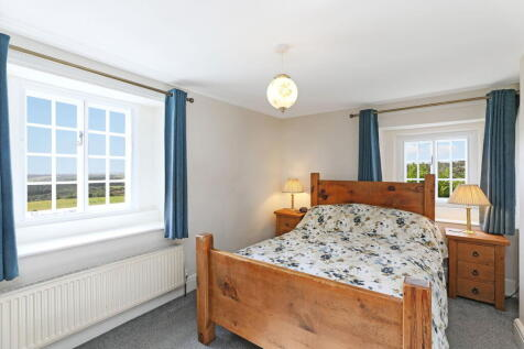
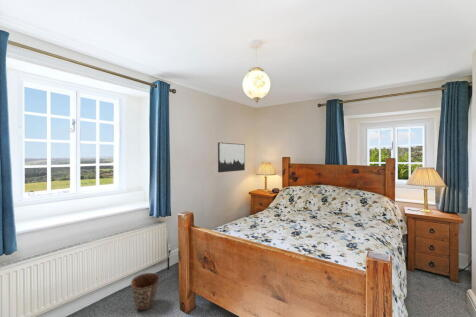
+ wall art [217,142,246,173]
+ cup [130,272,161,311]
